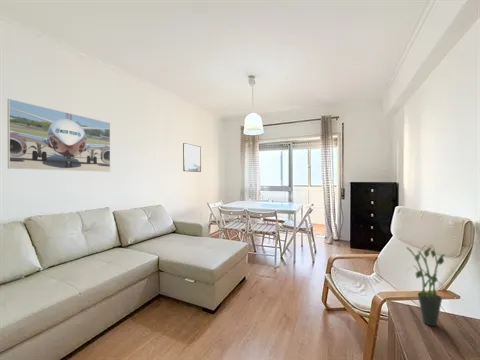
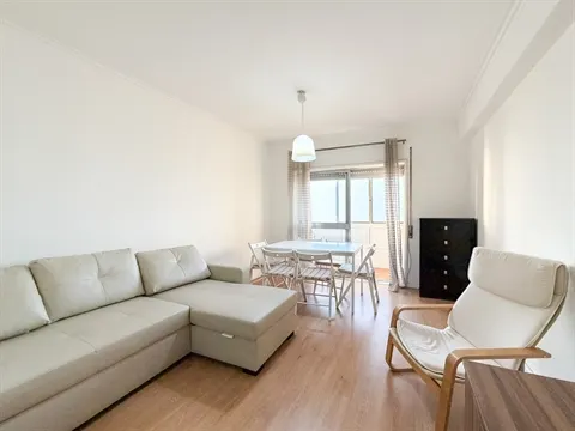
- potted plant [400,244,446,327]
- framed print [182,142,202,173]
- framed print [7,98,111,173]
